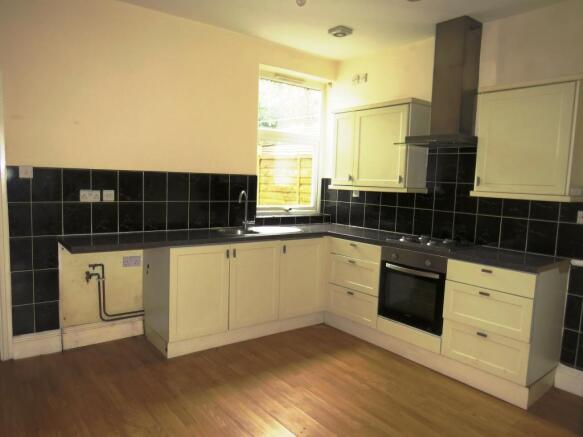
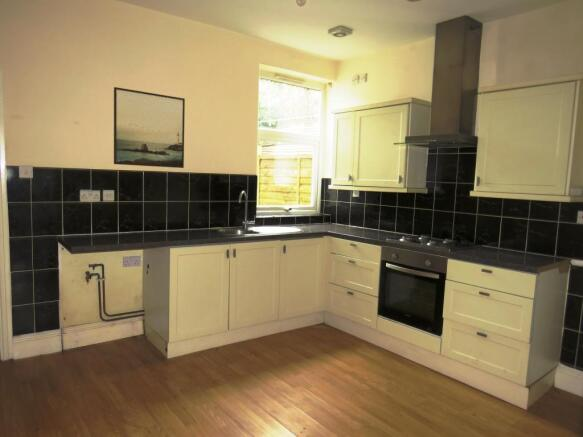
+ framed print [113,86,186,169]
